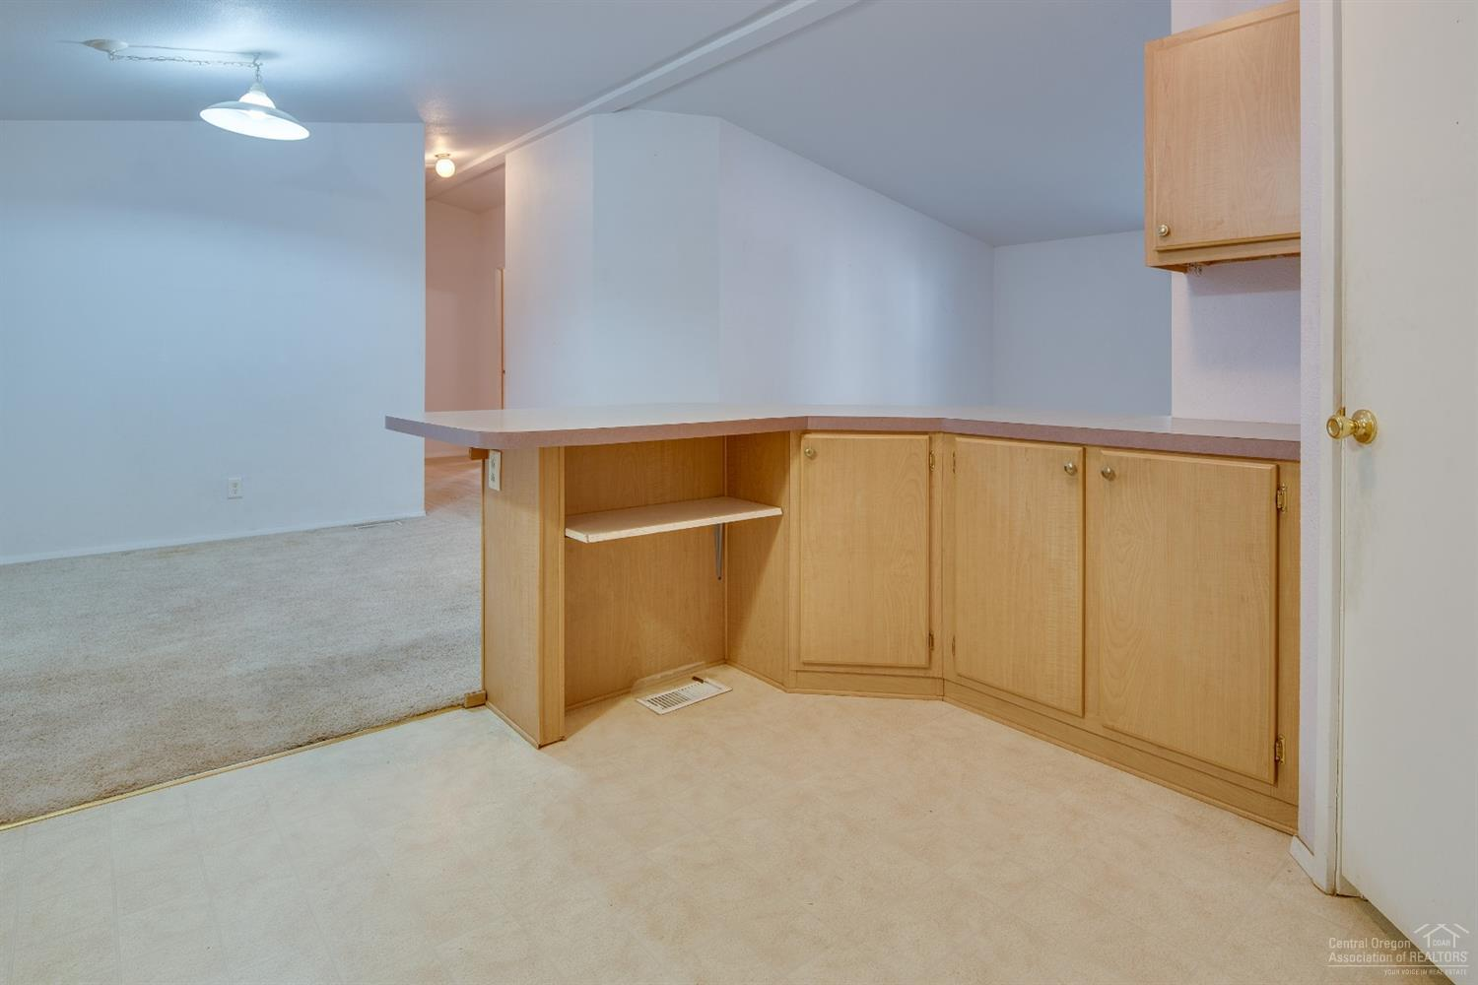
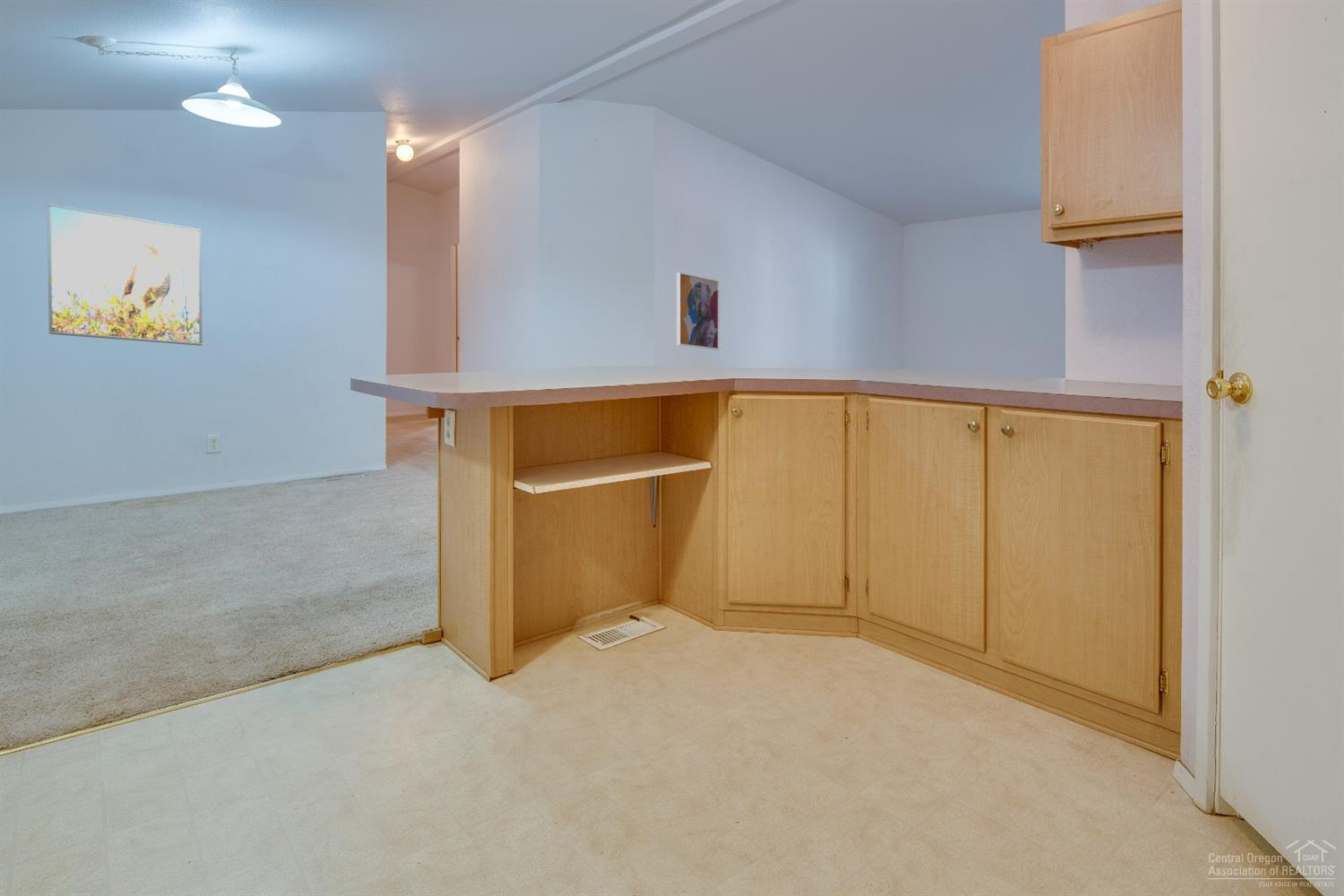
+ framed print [47,202,202,347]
+ wall art [676,271,720,350]
